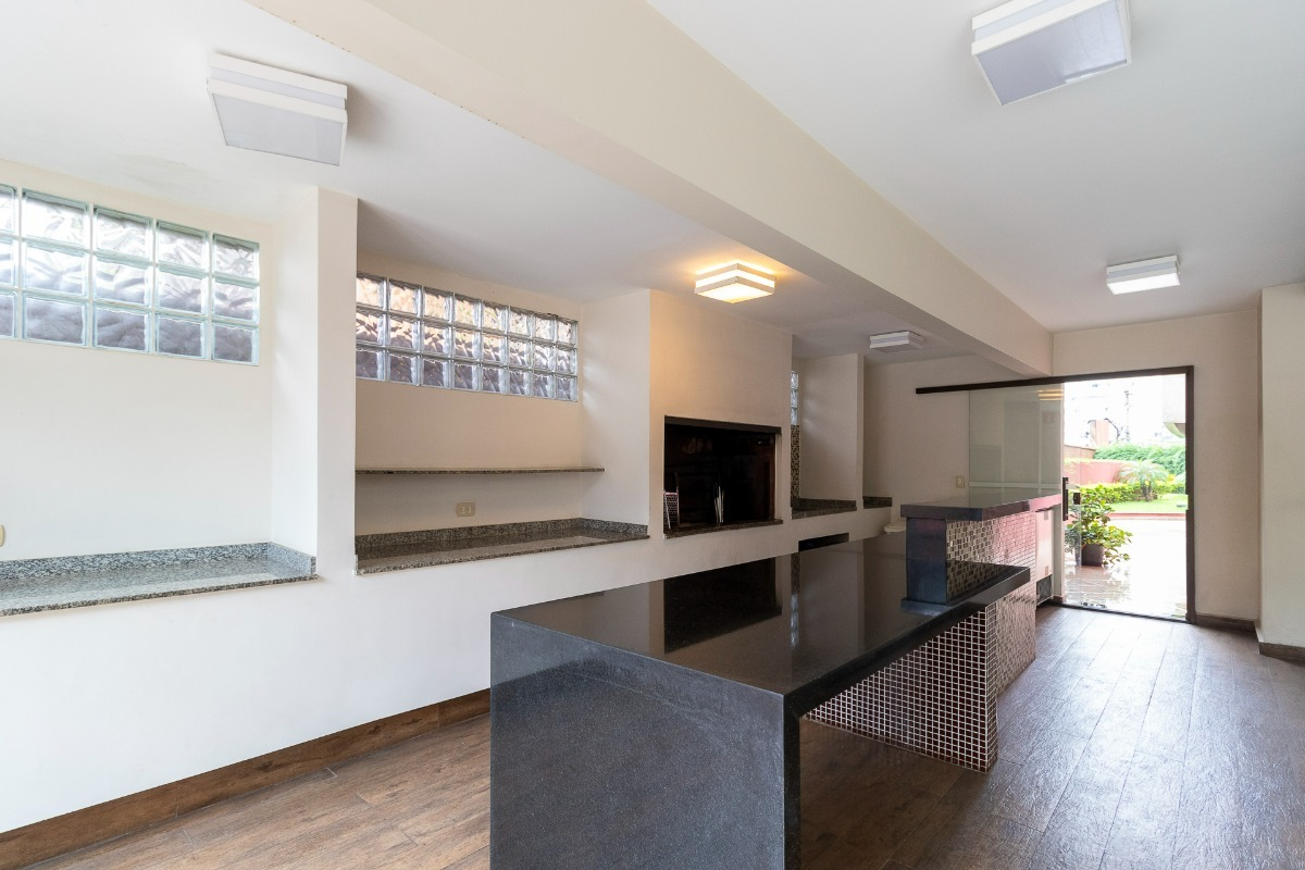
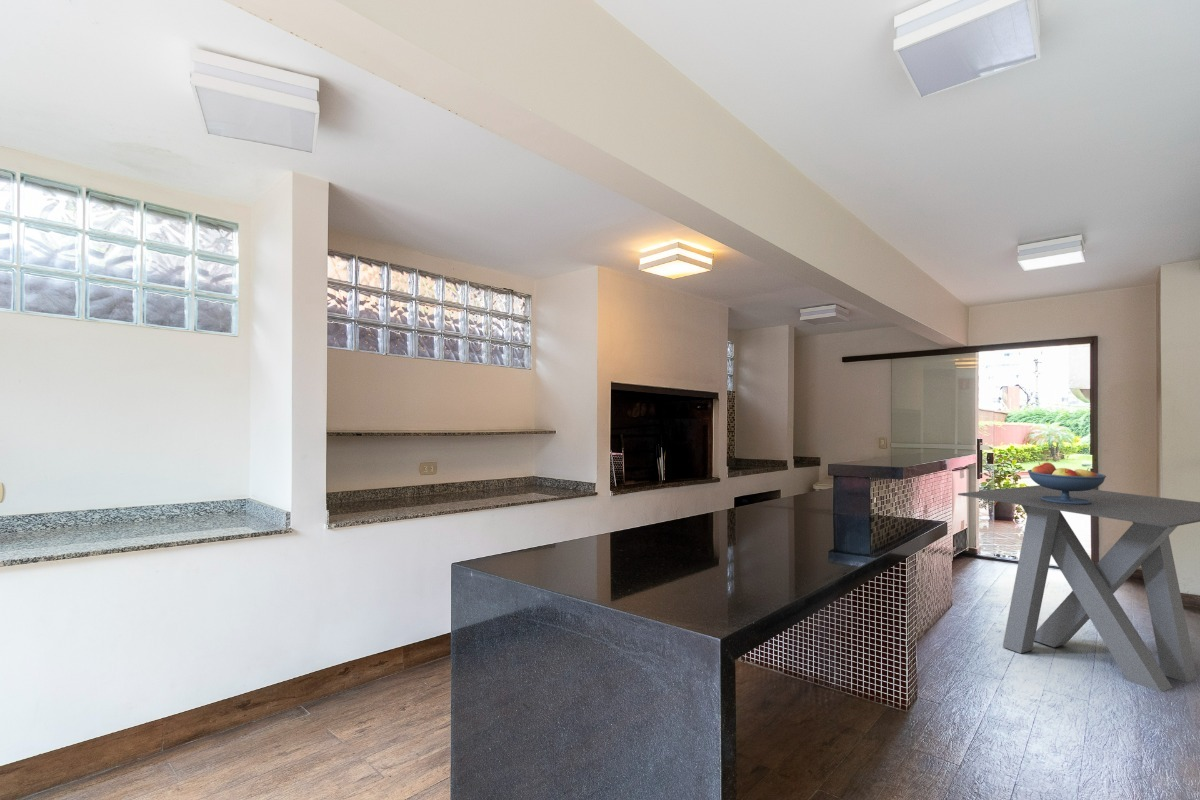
+ fruit bowl [1027,461,1107,504]
+ dining table [957,484,1200,693]
